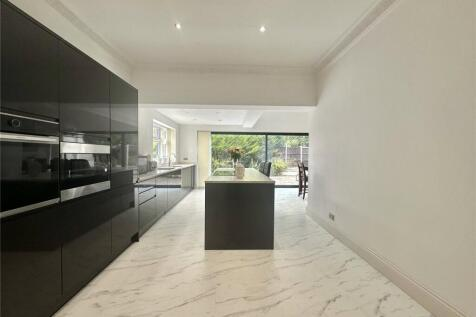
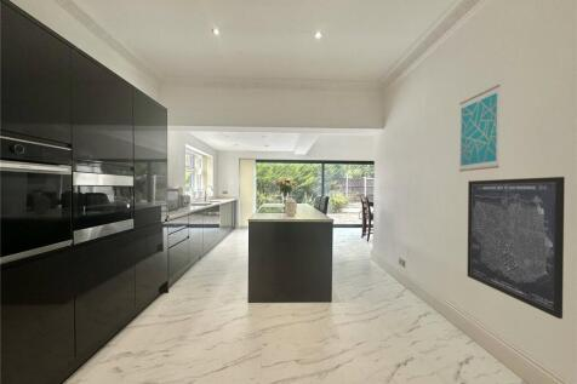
+ wall art [458,84,501,173]
+ wall art [467,176,566,320]
